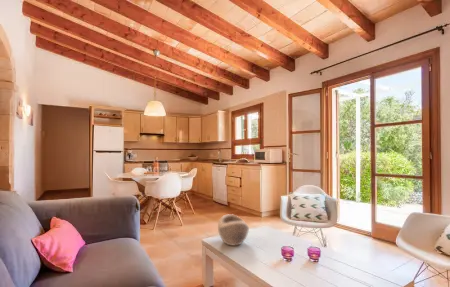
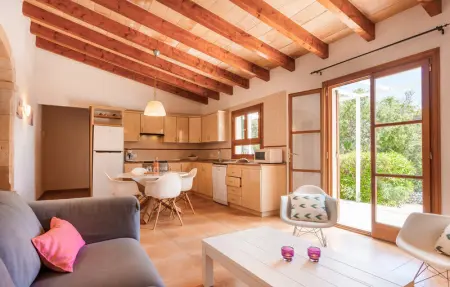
- decorative bowl [217,213,250,247]
